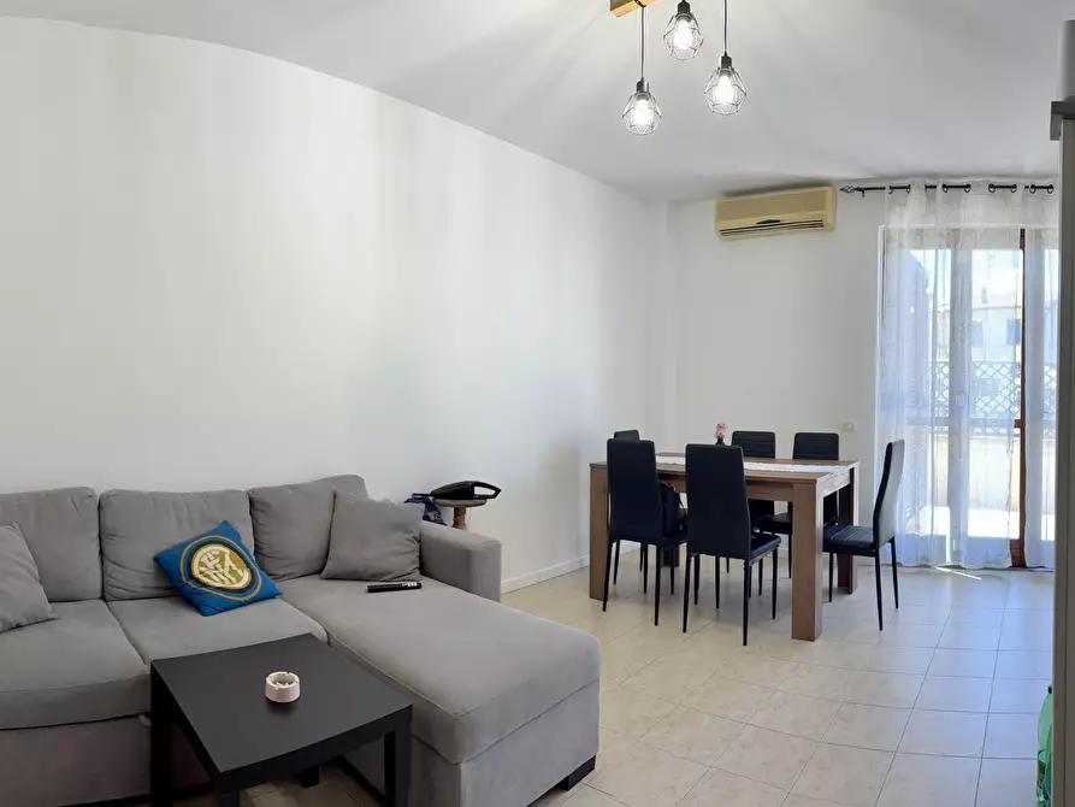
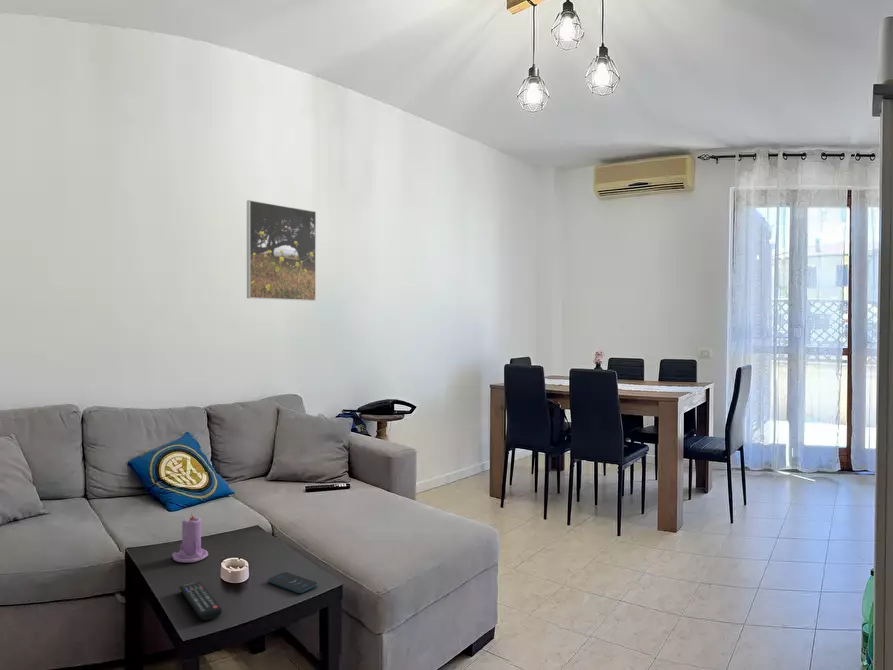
+ smartphone [267,571,318,594]
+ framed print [246,199,317,302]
+ candle [171,512,209,564]
+ remote control [178,581,223,621]
